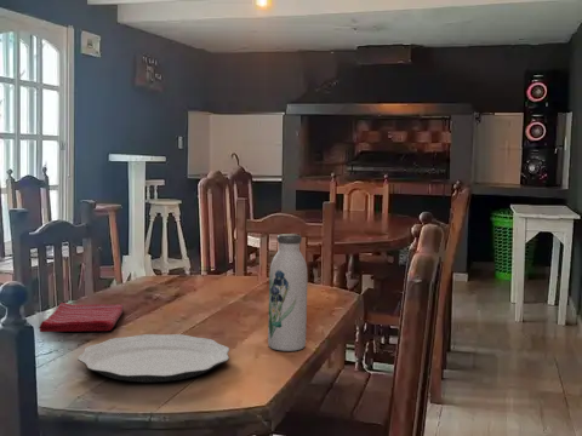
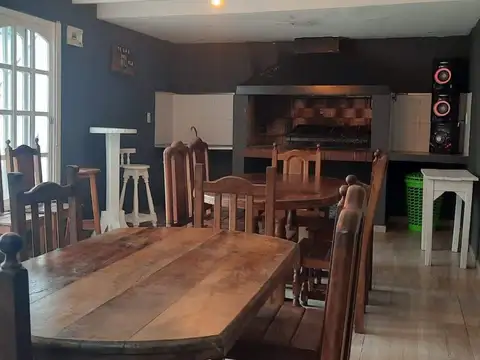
- dish towel [38,302,125,333]
- water bottle [267,233,309,352]
- plate [76,333,230,383]
